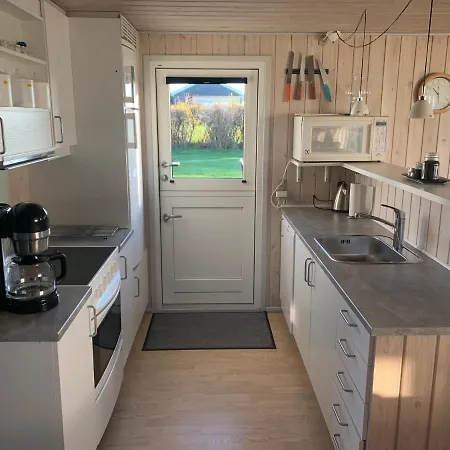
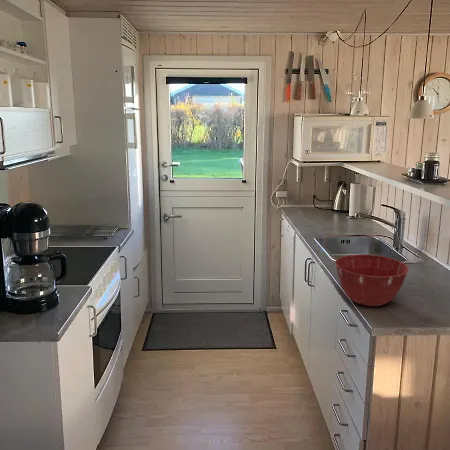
+ mixing bowl [334,254,410,307]
